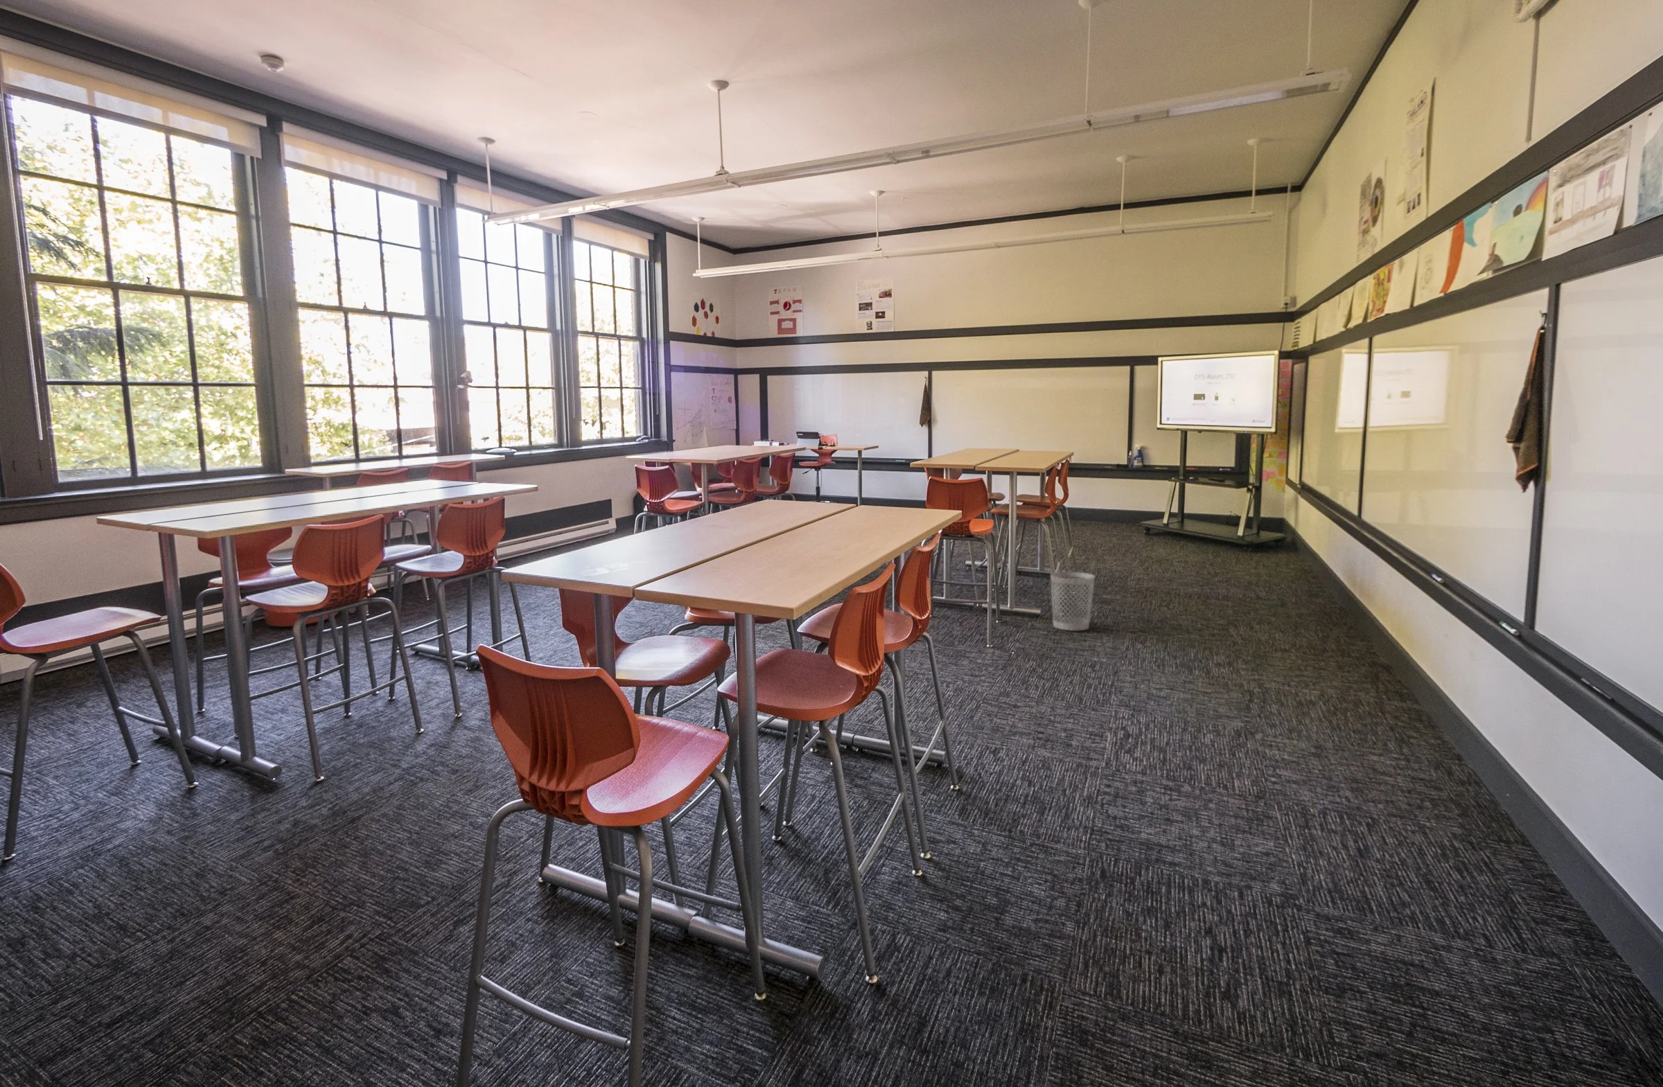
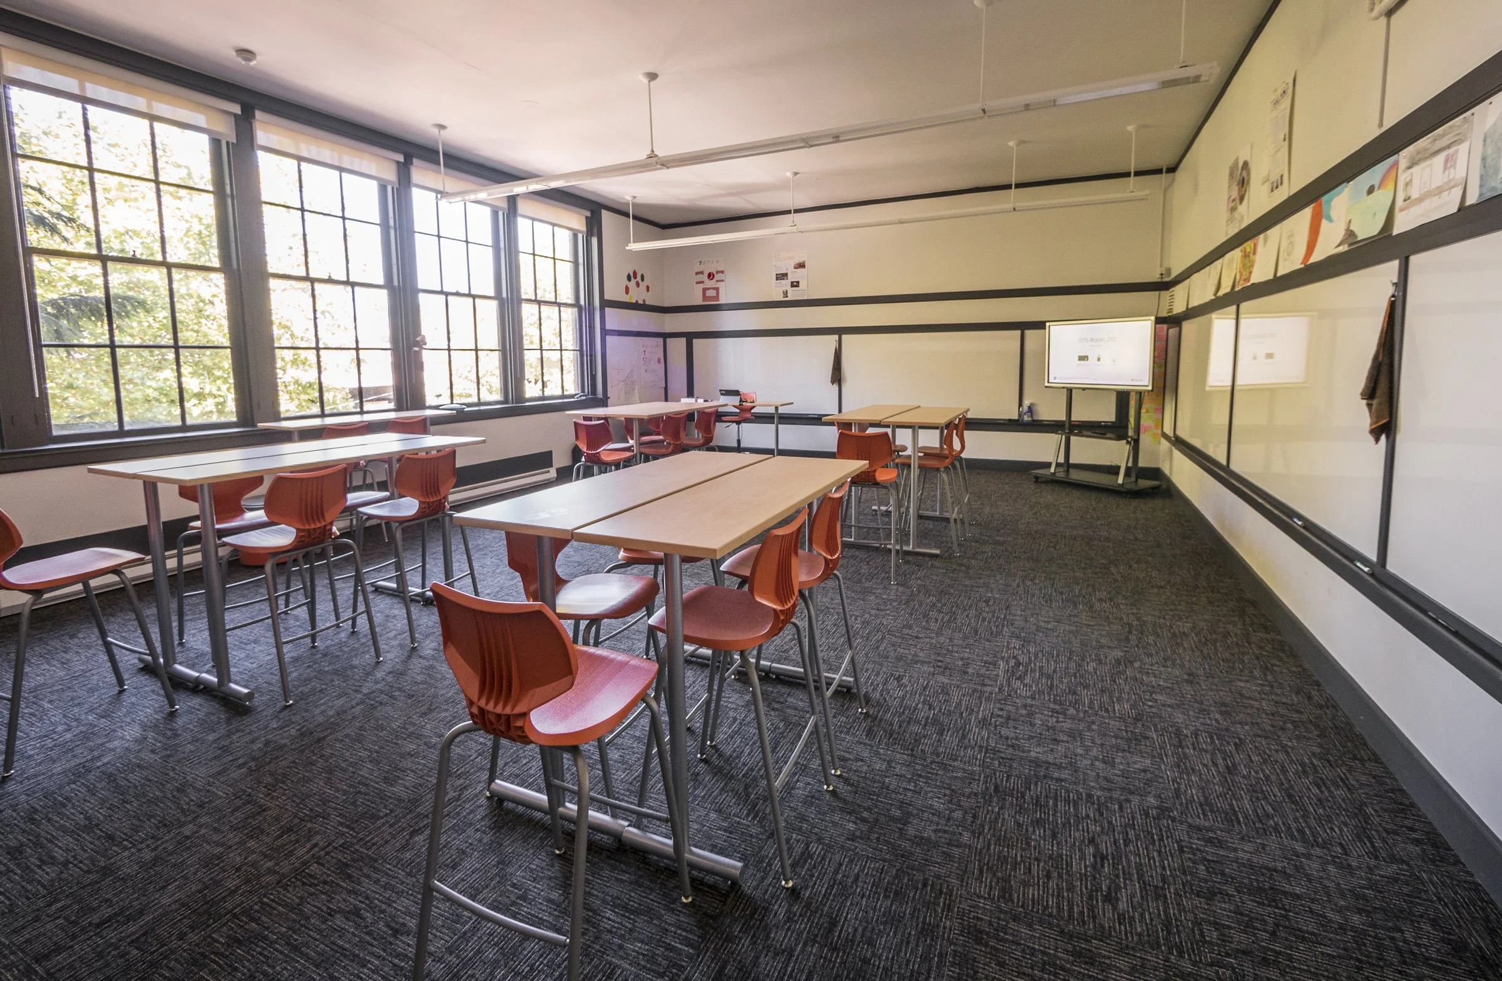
- wastebasket [1049,571,1095,631]
